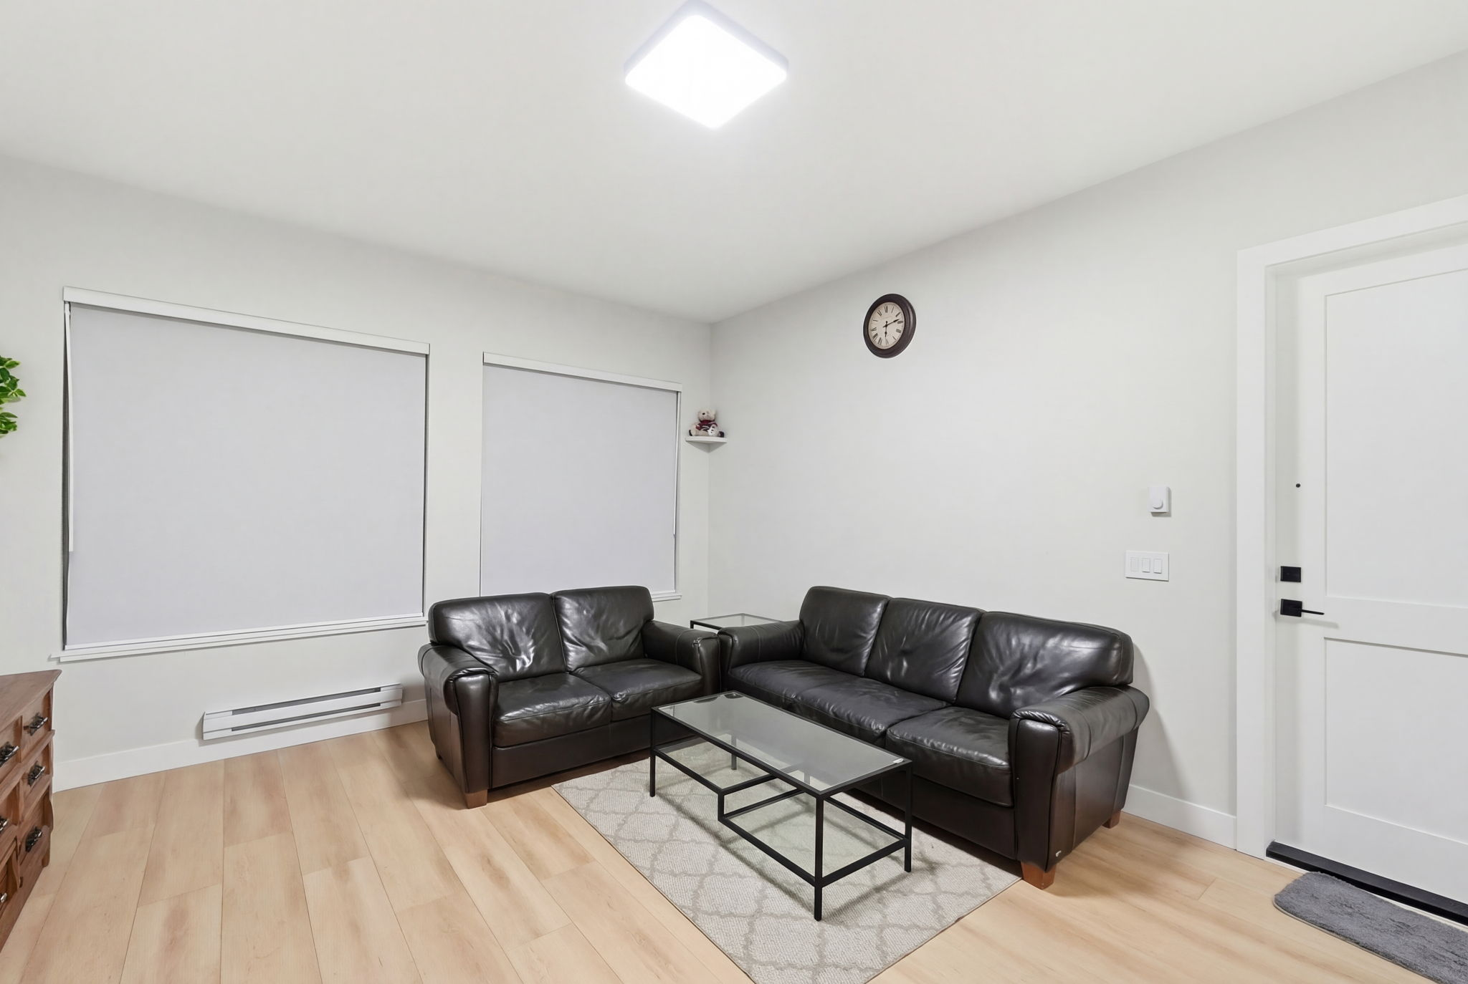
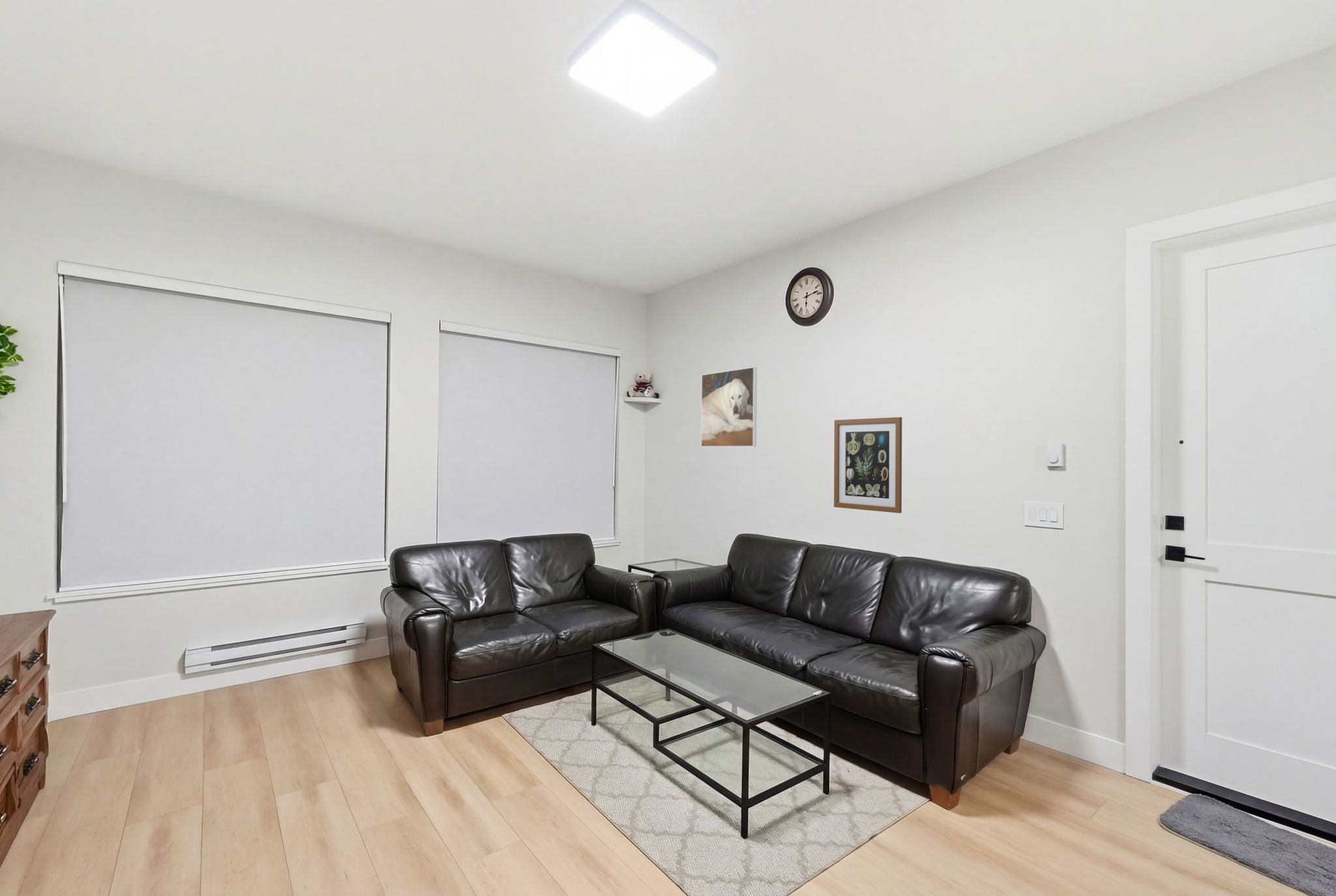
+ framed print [701,366,757,447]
+ wall art [833,417,903,514]
